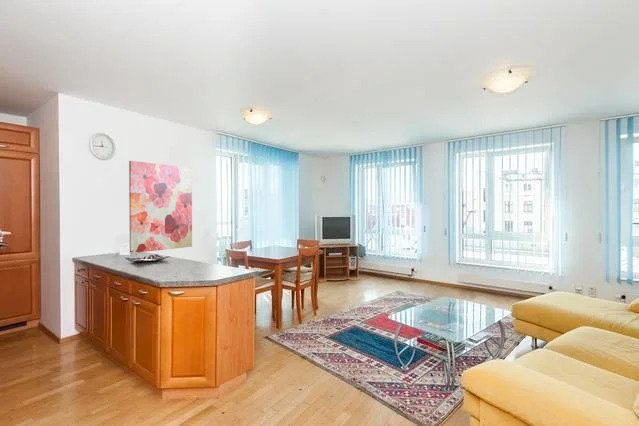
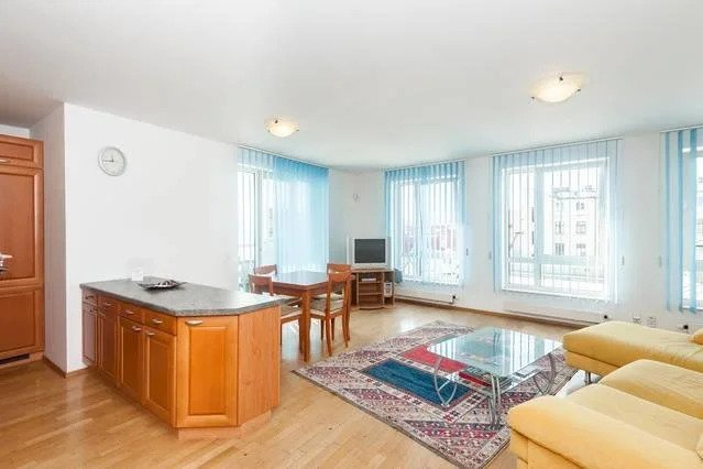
- wall art [128,160,193,253]
